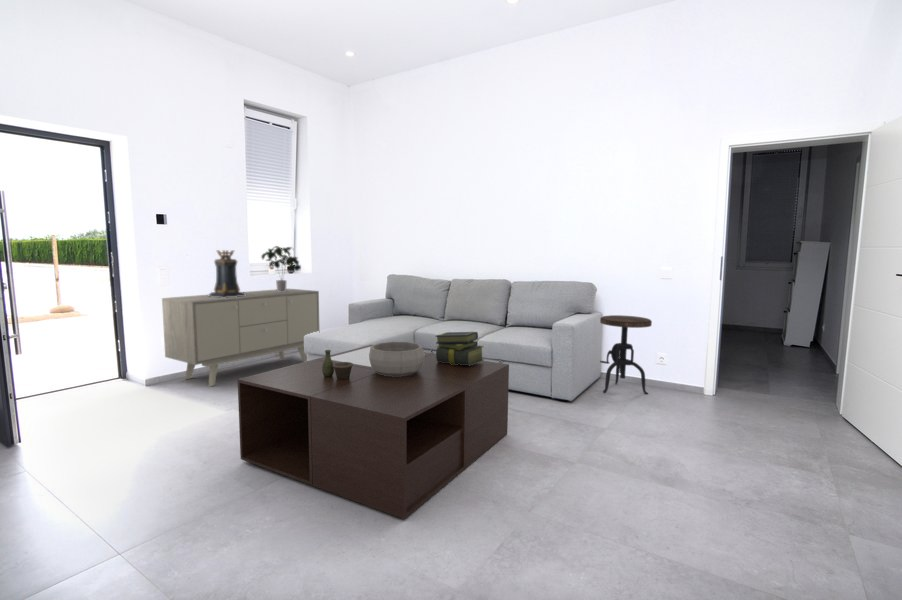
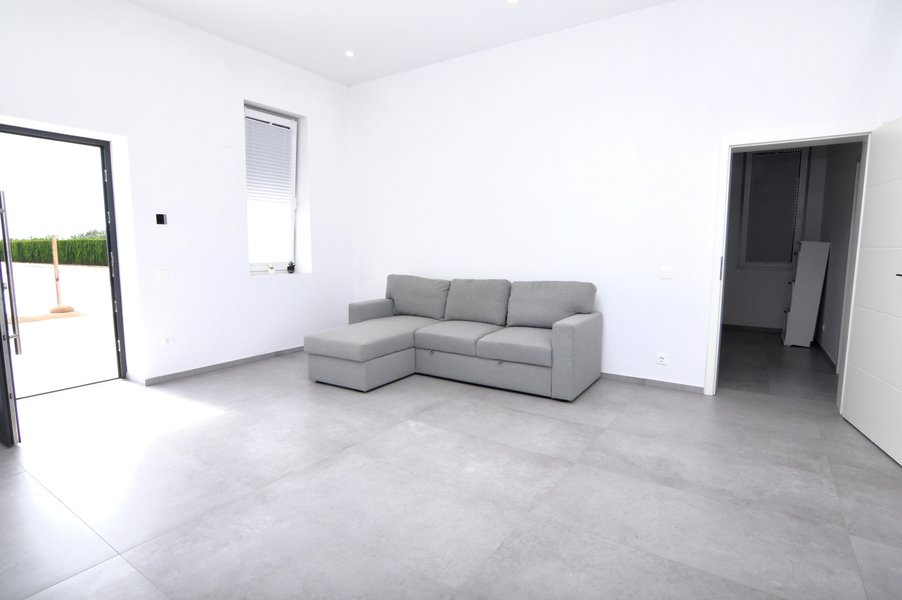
- pedestal [208,249,246,298]
- potted plant [260,245,302,292]
- side table [599,314,653,395]
- sideboard [161,288,320,387]
- vase [322,349,353,380]
- decorative bowl [369,341,425,377]
- coffee table [237,344,510,520]
- stack of books [434,331,485,366]
